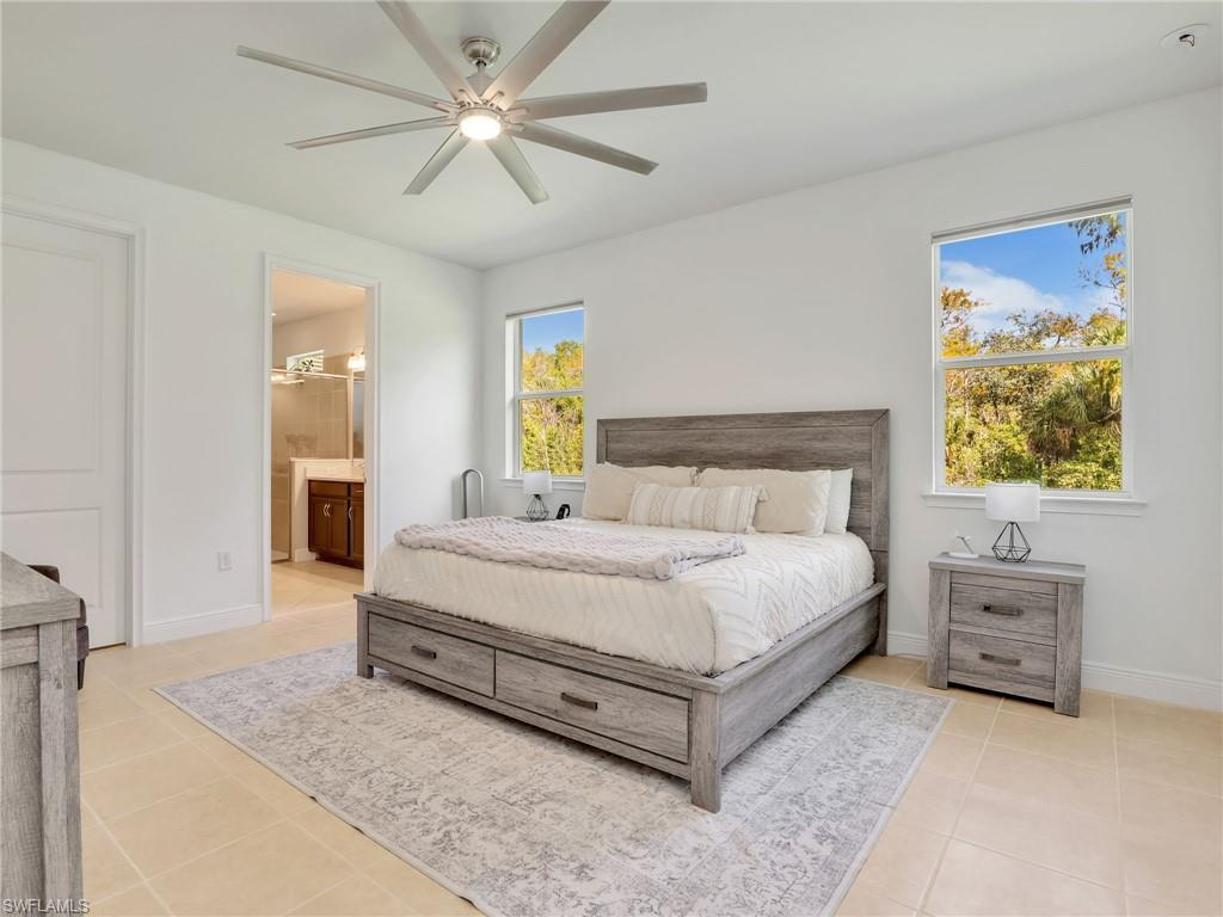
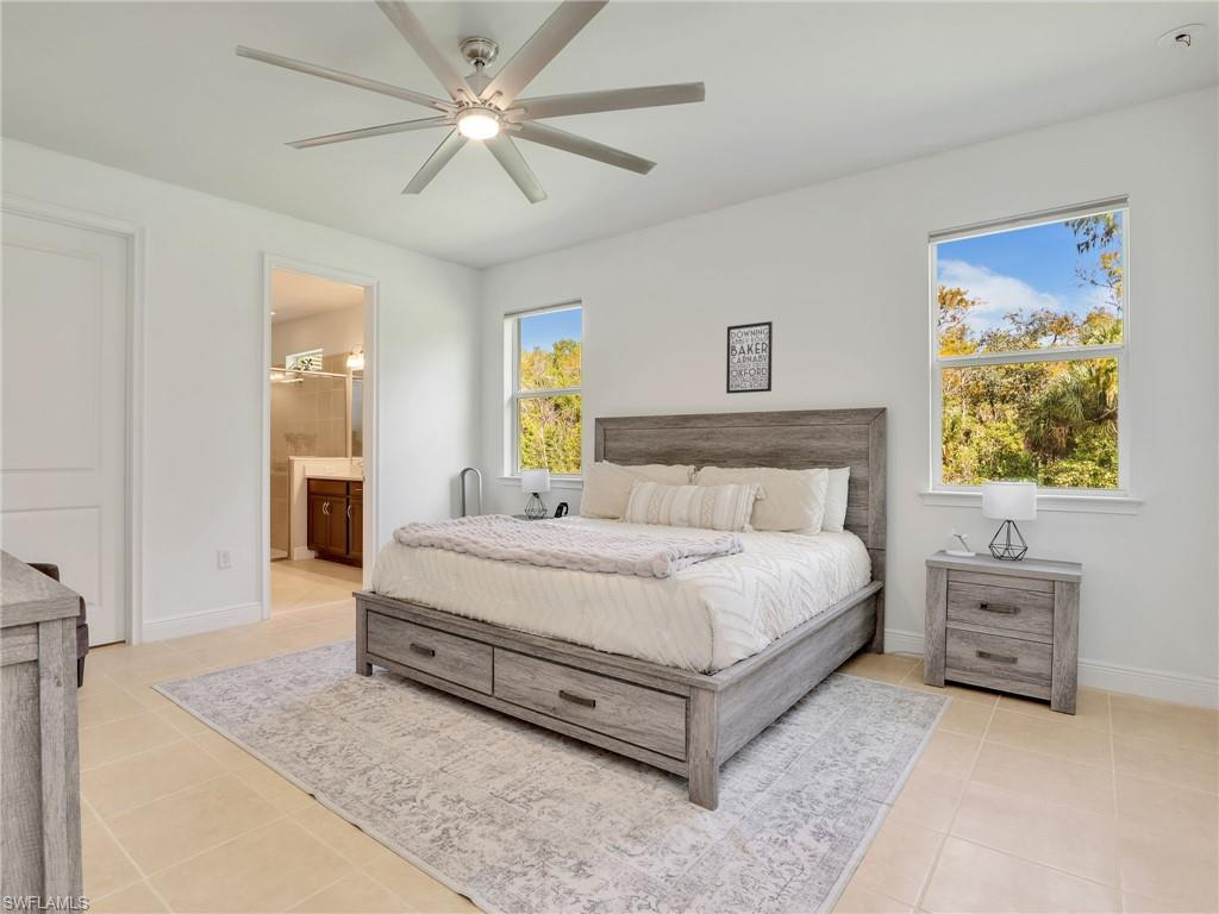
+ wall art [725,320,774,395]
